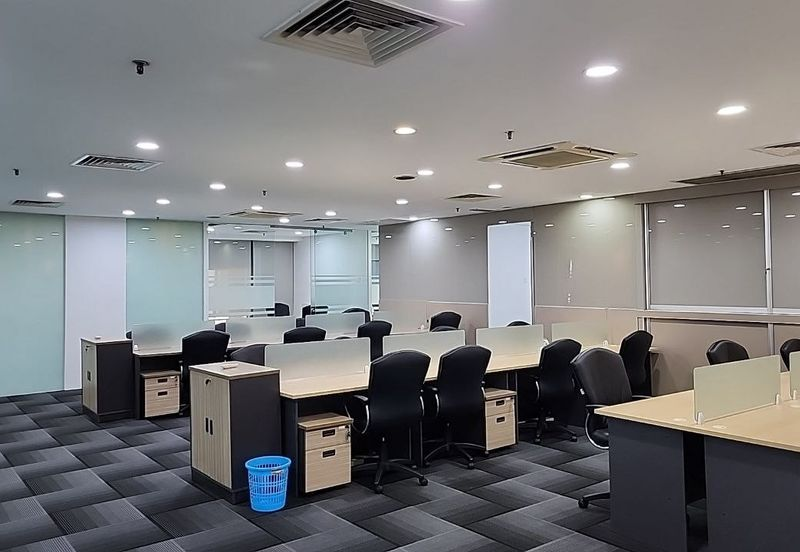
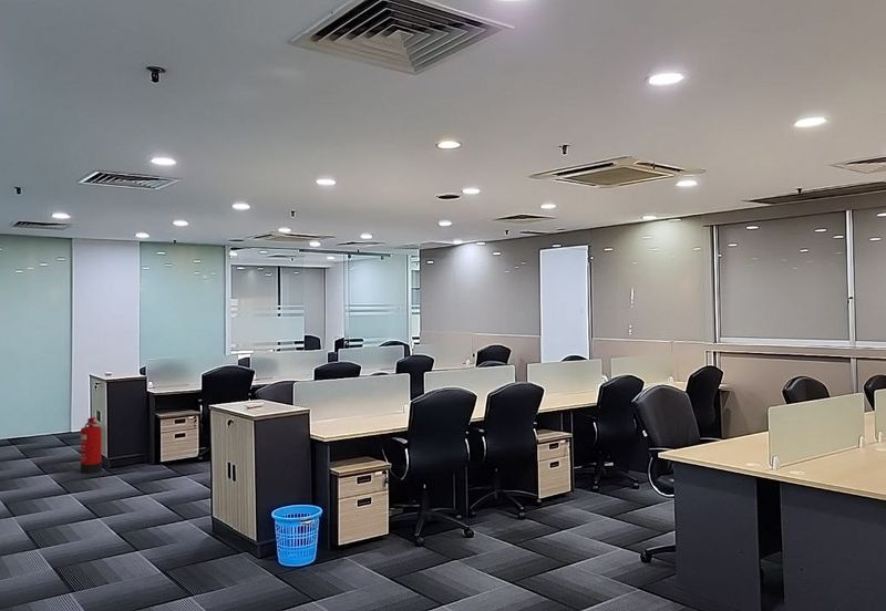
+ fire extinguisher [80,416,103,474]
